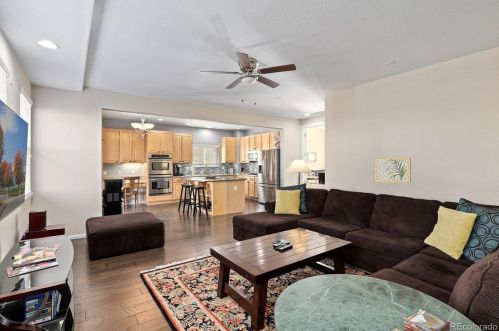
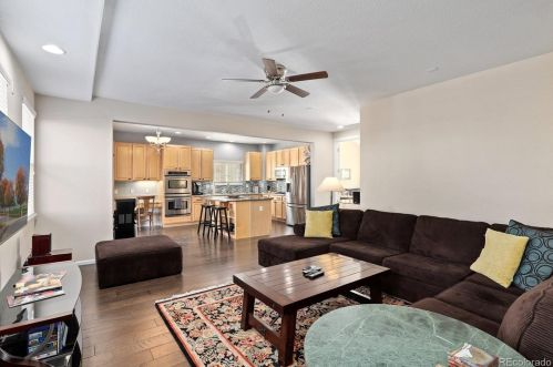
- wall art [374,157,412,184]
